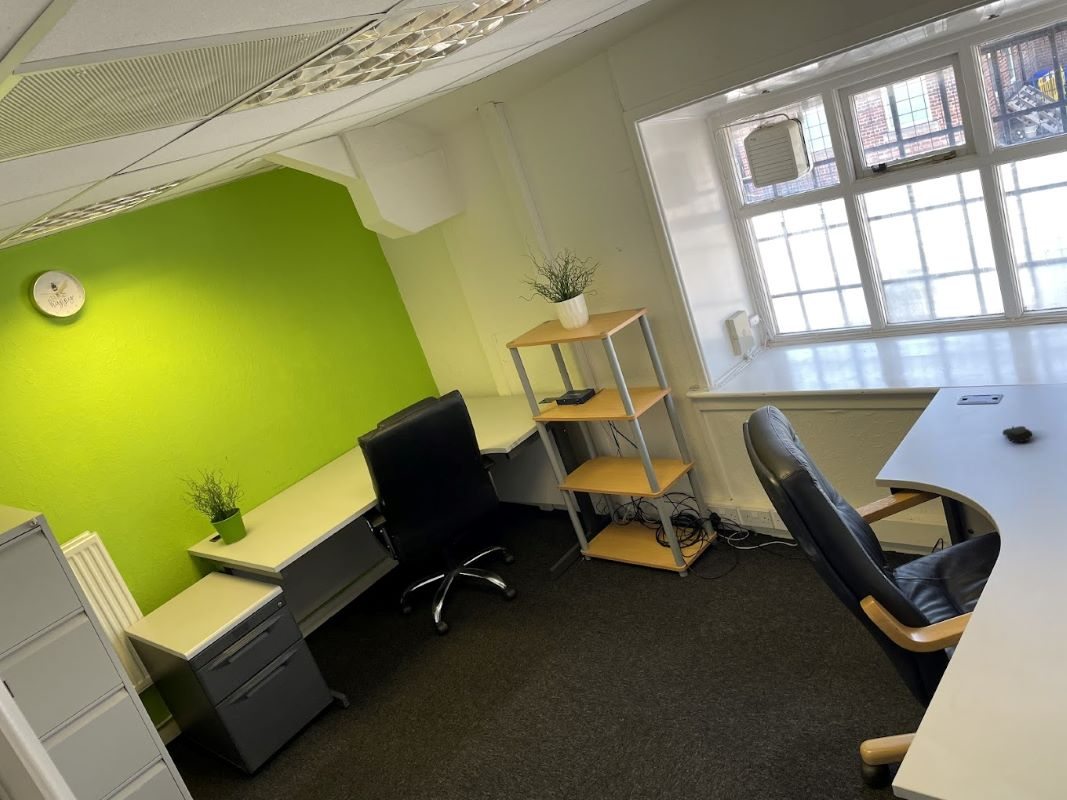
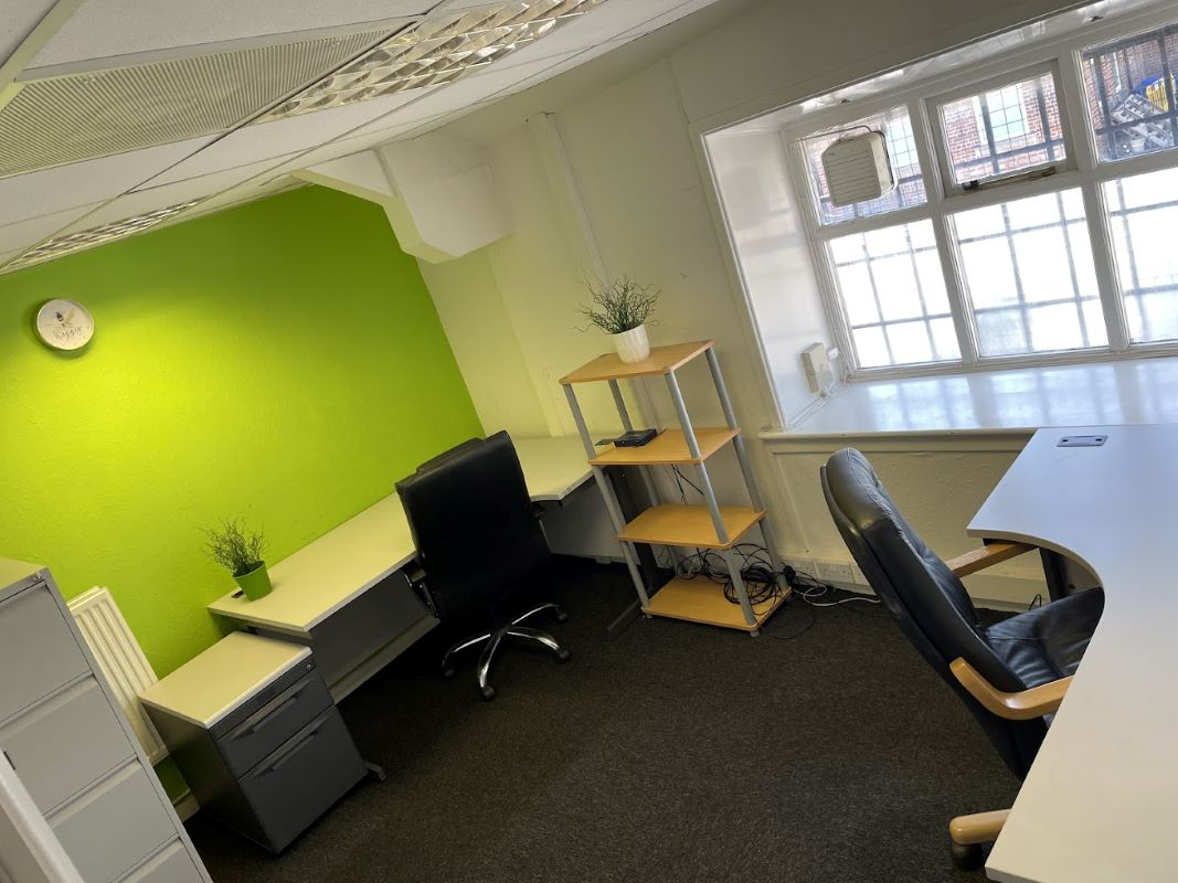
- computer mouse [1002,425,1033,443]
